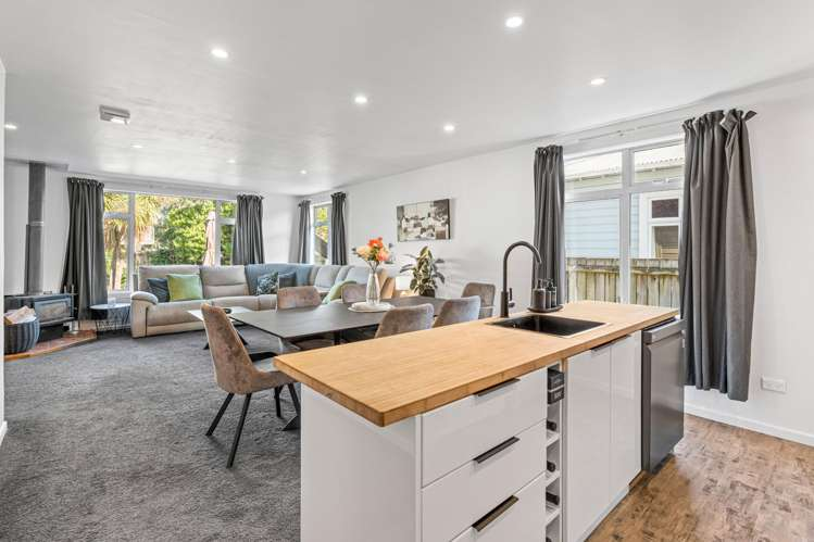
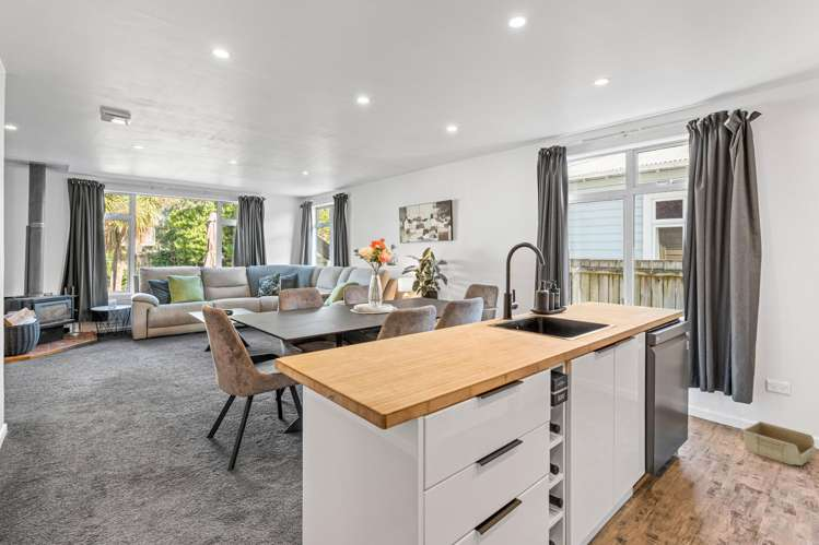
+ storage bin [741,420,817,466]
